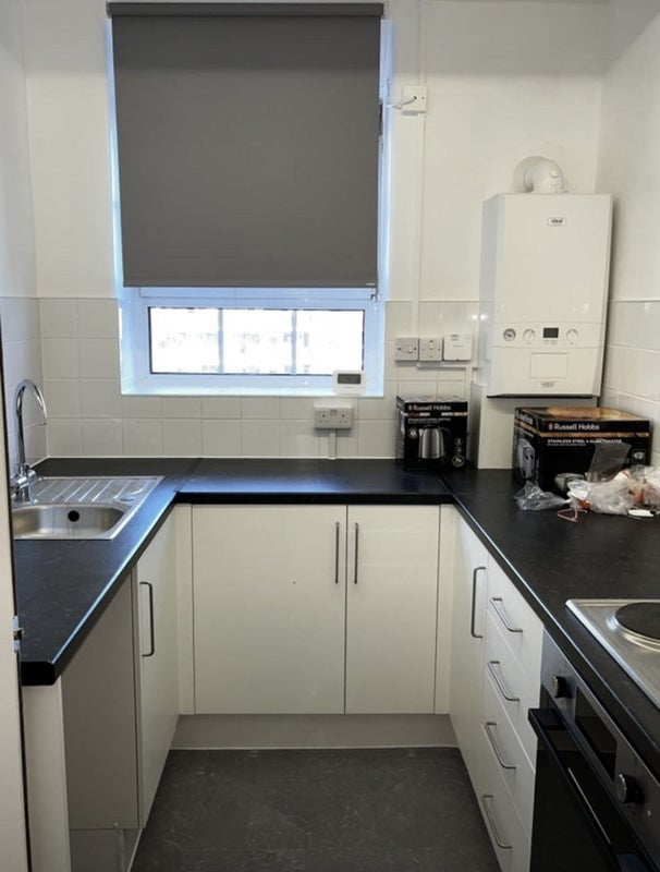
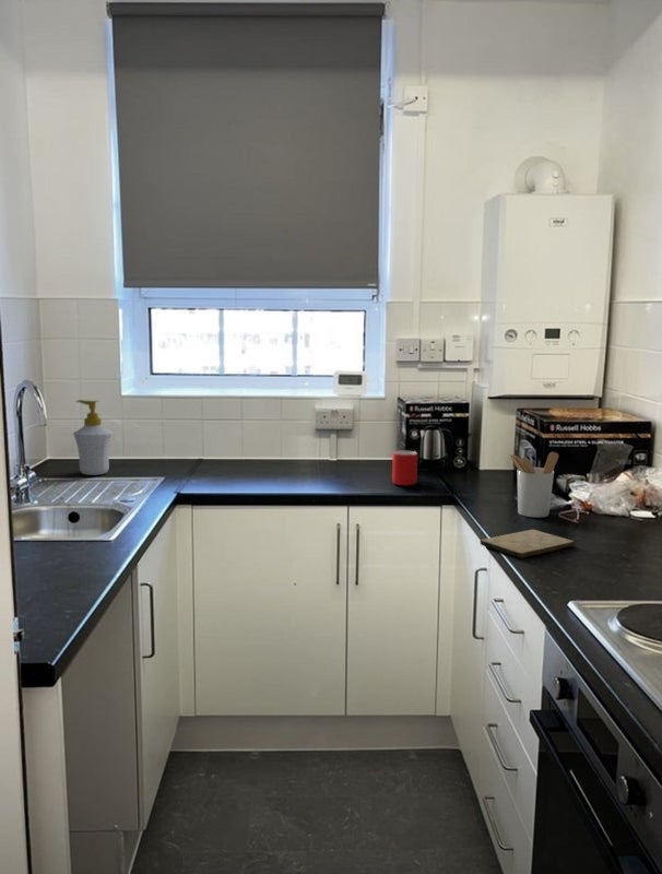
+ utensil holder [508,451,559,519]
+ soap bottle [72,399,114,476]
+ mug [391,450,418,486]
+ cutting board [480,529,576,559]
